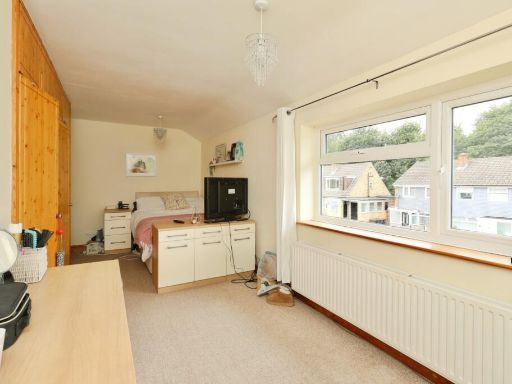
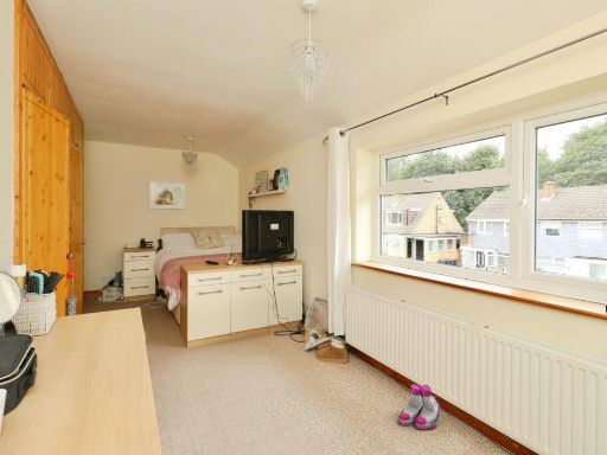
+ boots [398,383,441,430]
